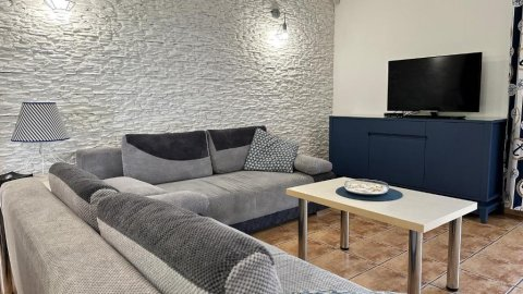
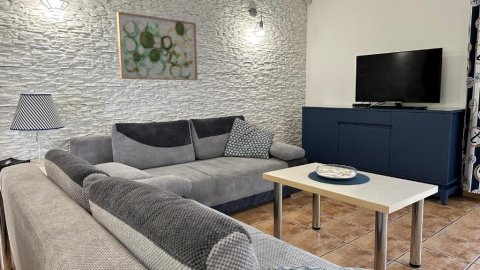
+ wall art [116,10,199,81]
